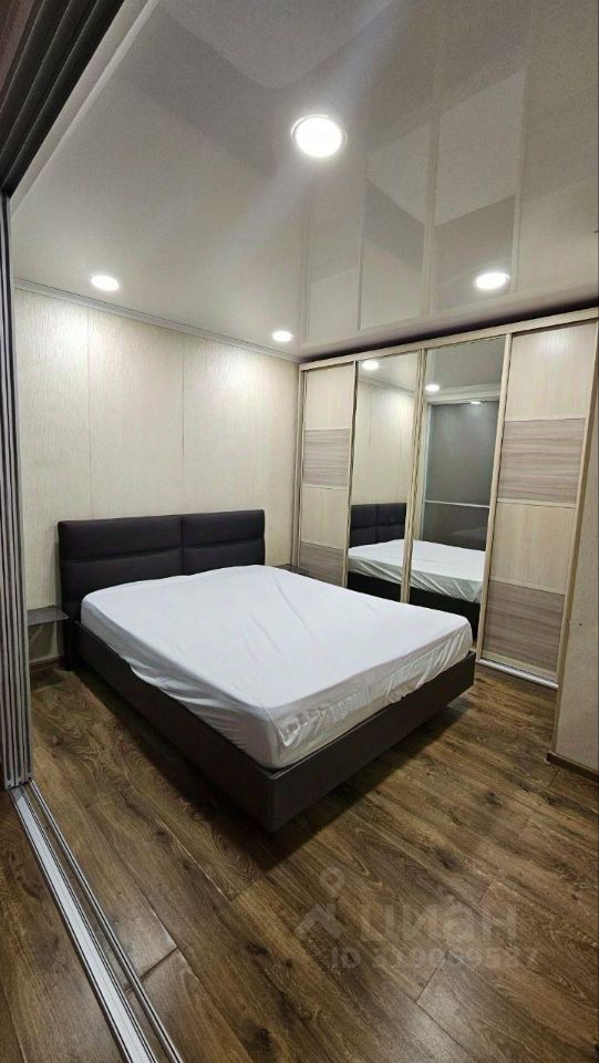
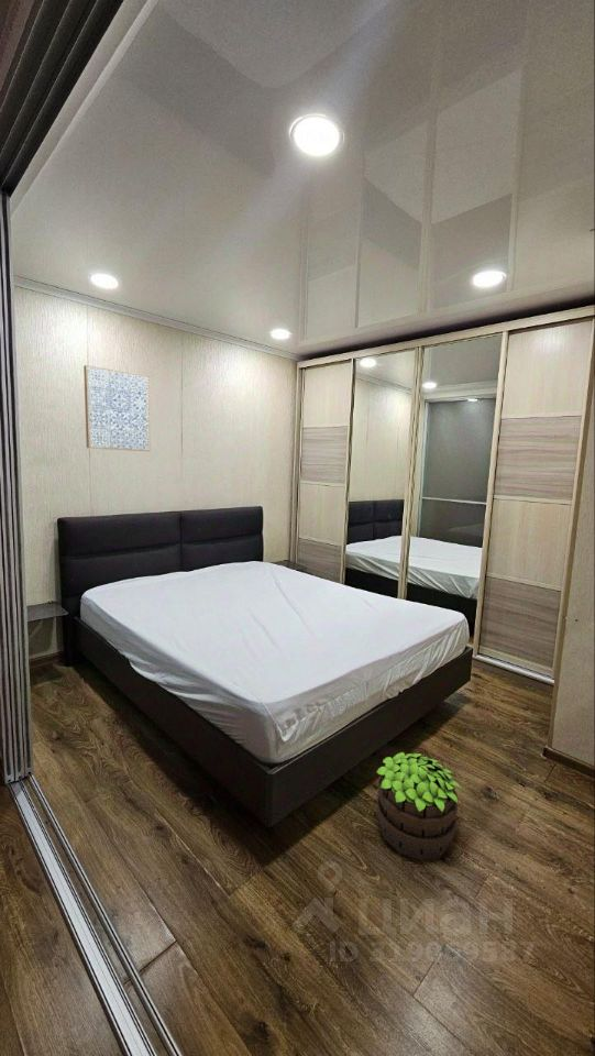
+ wall art [82,364,152,452]
+ potted plant [375,751,462,861]
